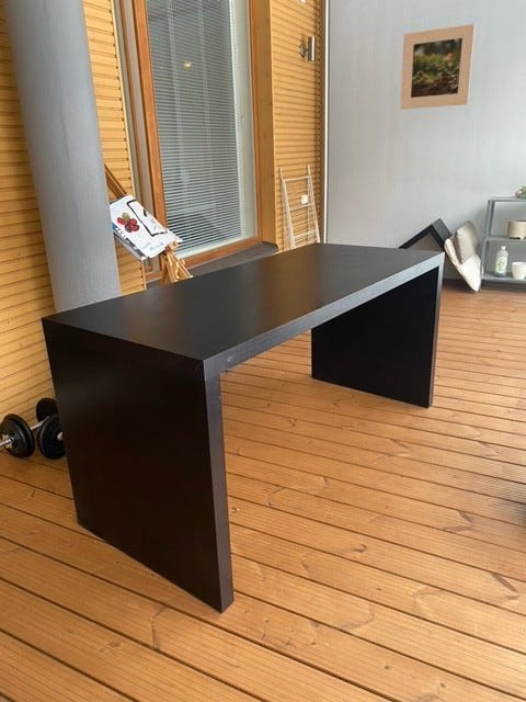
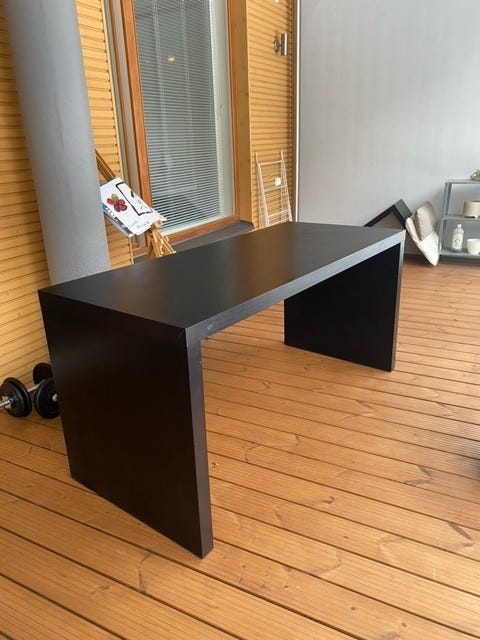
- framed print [399,23,477,111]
